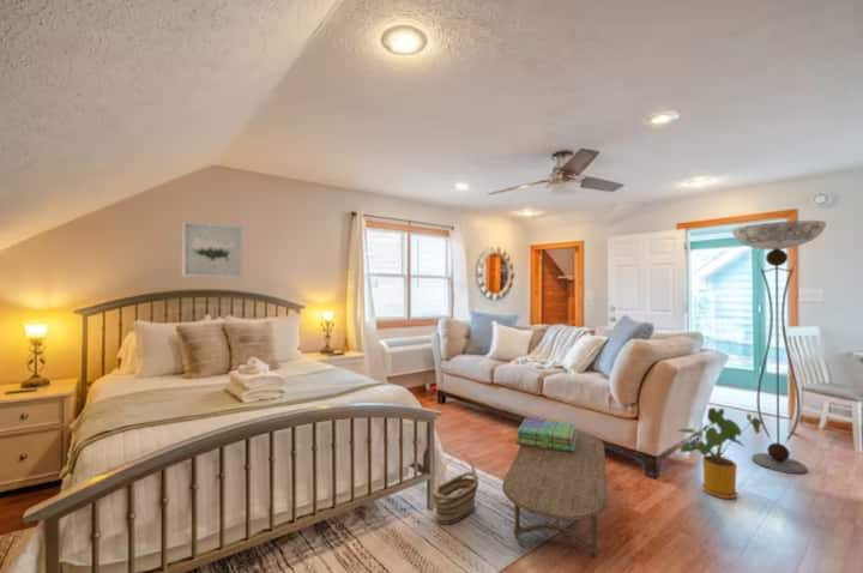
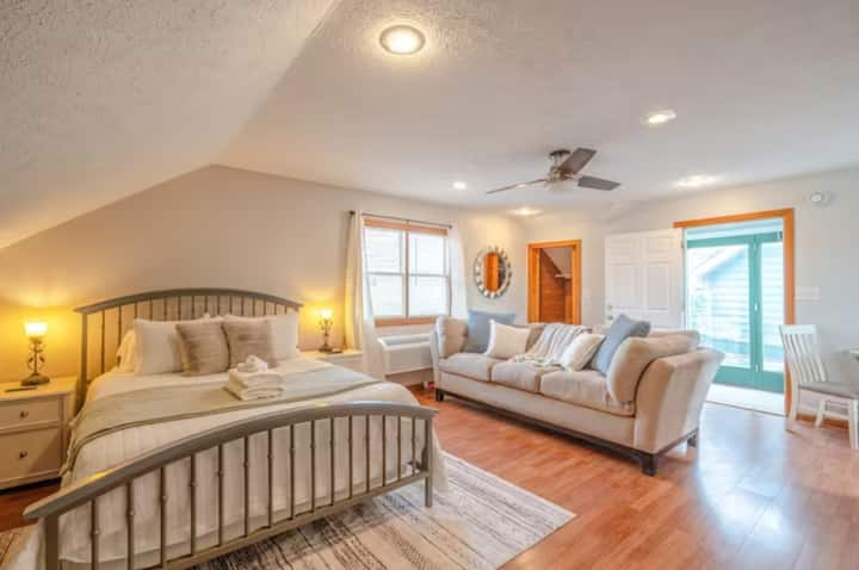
- wall art [181,219,245,279]
- stack of books [515,417,577,453]
- coffee table [501,428,609,559]
- floor lamp [731,219,827,475]
- house plant [676,406,761,500]
- basket [432,453,479,526]
